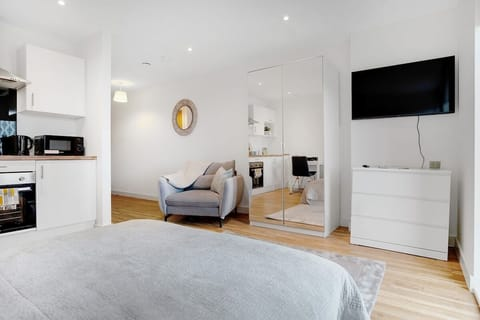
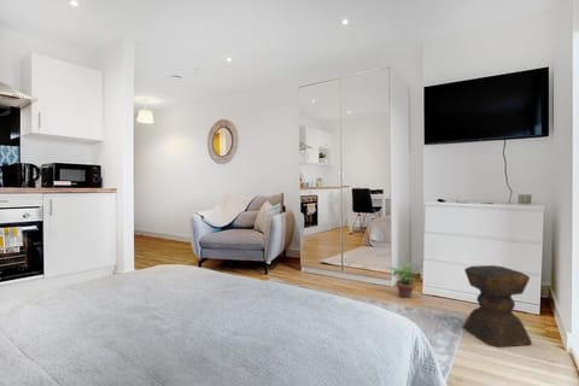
+ stool [461,264,532,349]
+ potted plant [388,262,419,299]
